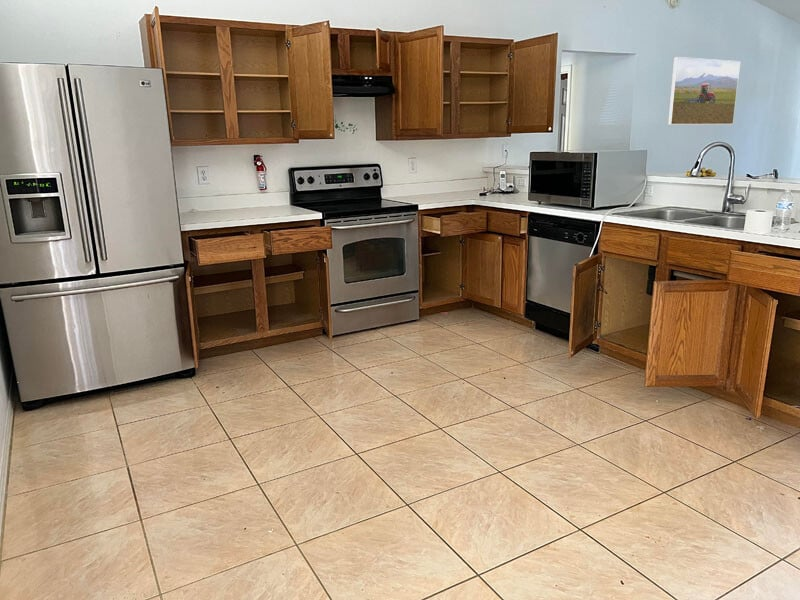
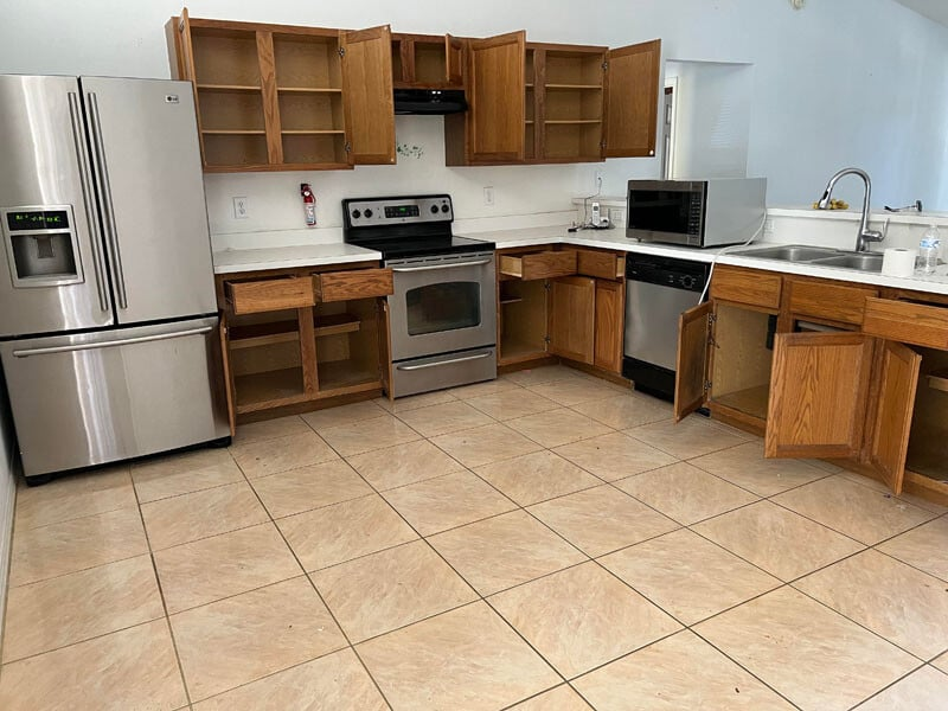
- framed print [667,56,741,126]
